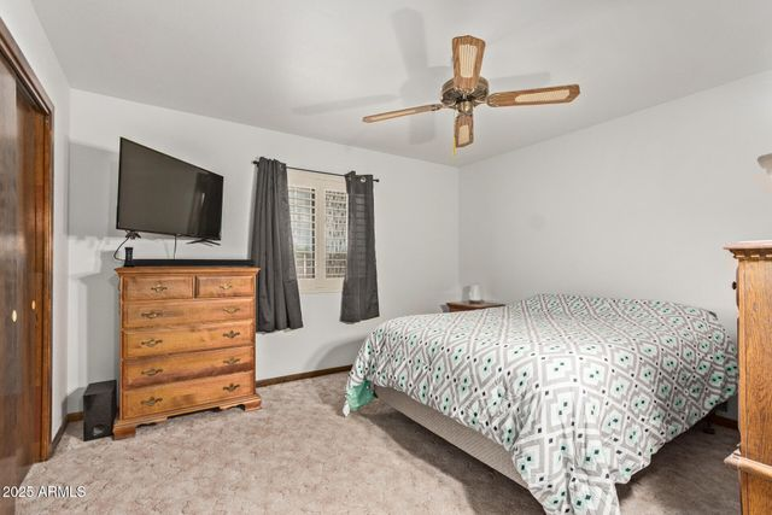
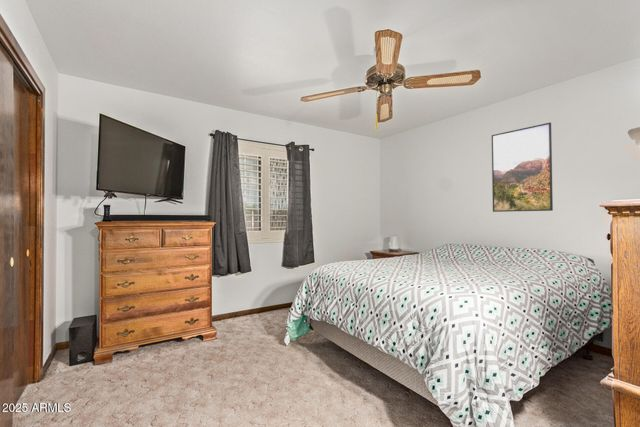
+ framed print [491,121,554,213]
